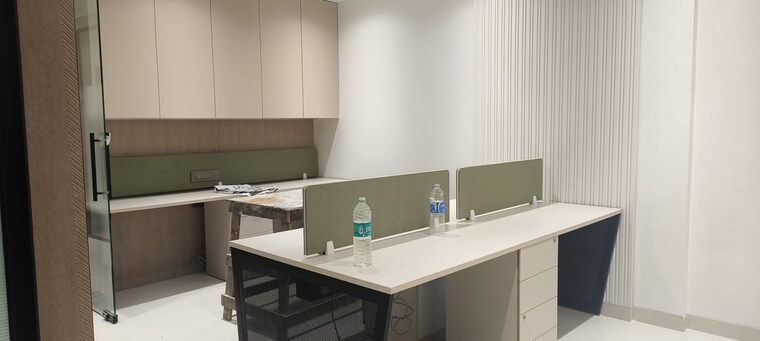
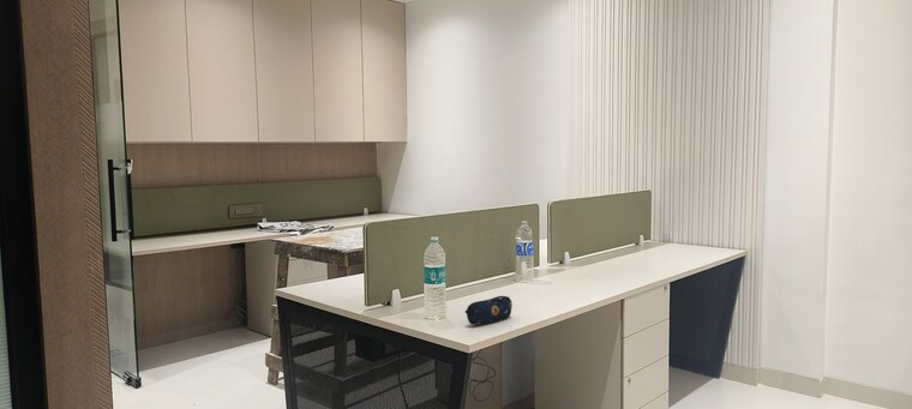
+ pencil case [464,295,514,325]
